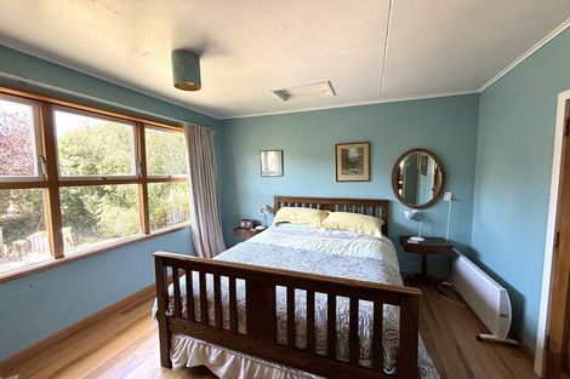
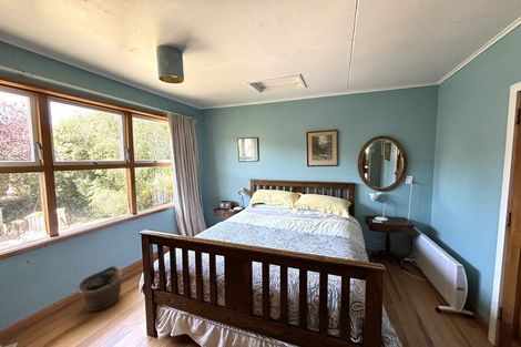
+ basket [76,265,123,313]
